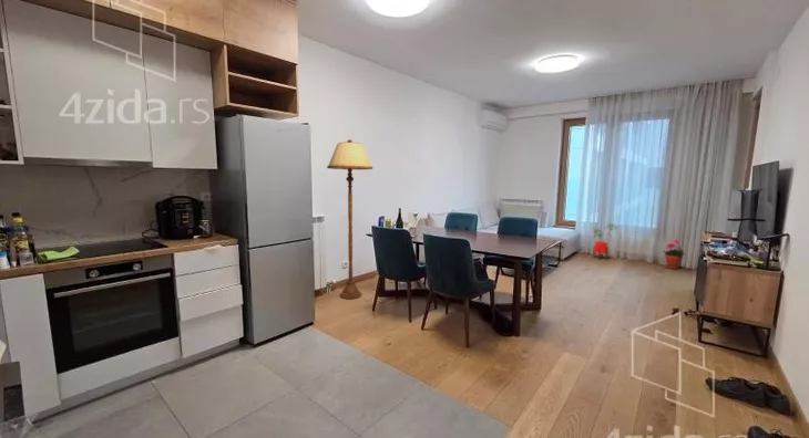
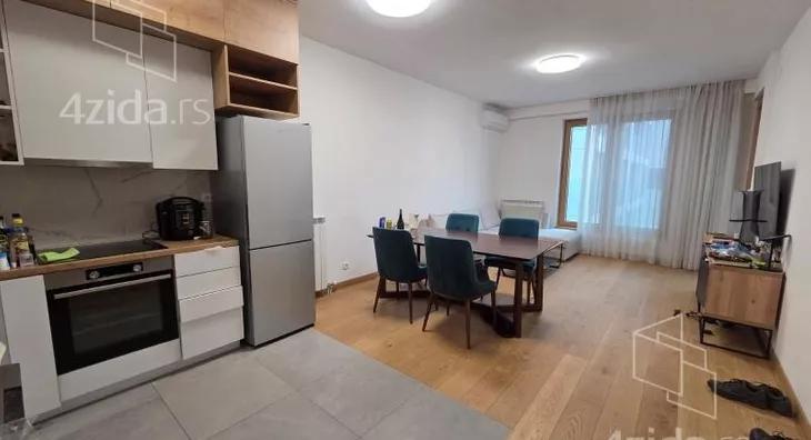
- potted plant [662,238,686,270]
- floor lamp [326,138,373,300]
- house plant [591,221,617,260]
